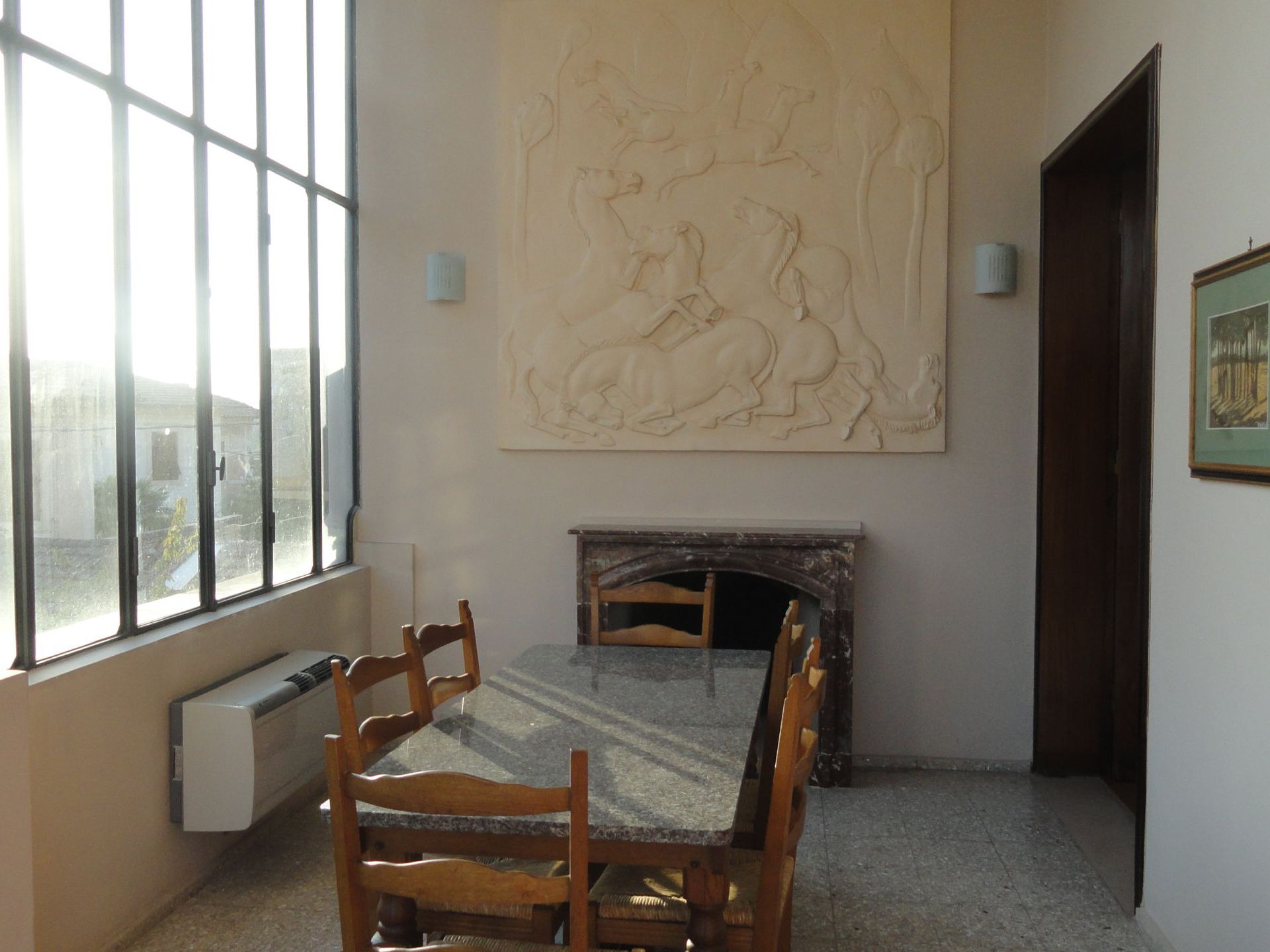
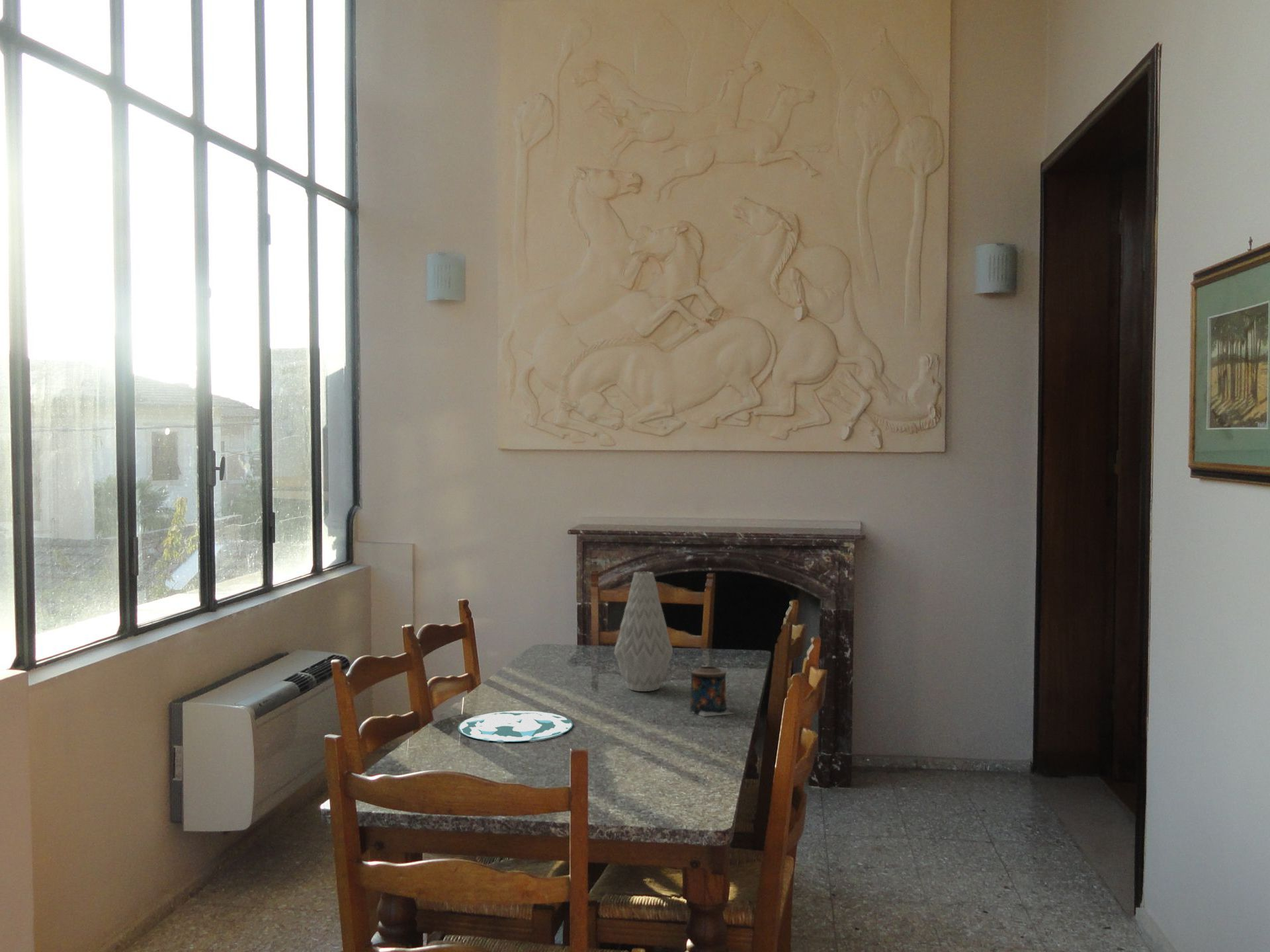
+ vase [613,571,673,692]
+ plate [457,710,573,742]
+ candle [690,666,736,717]
